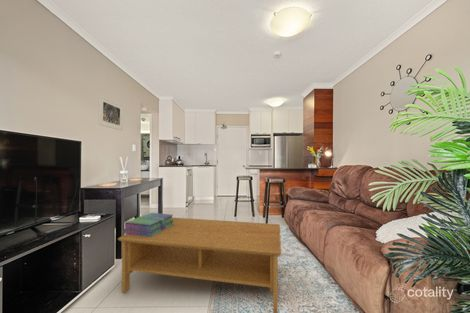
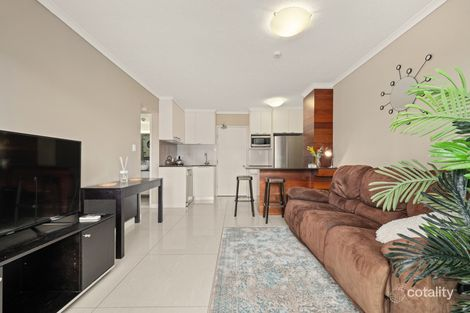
- stack of books [122,212,174,237]
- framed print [98,94,124,131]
- coffee table [117,216,282,313]
